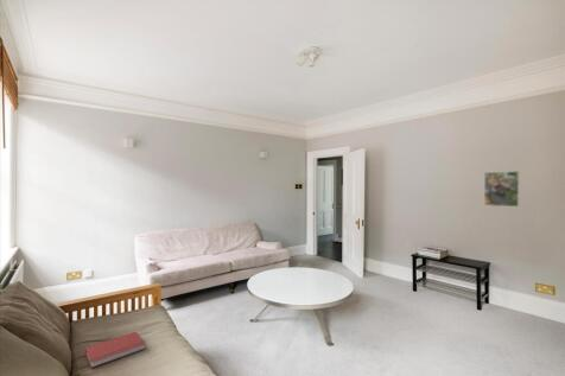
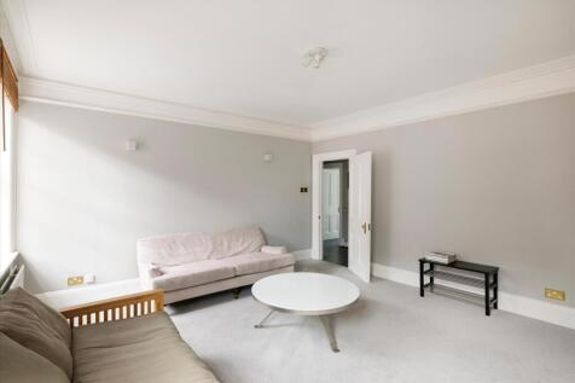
- book [84,331,146,369]
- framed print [483,170,521,208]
